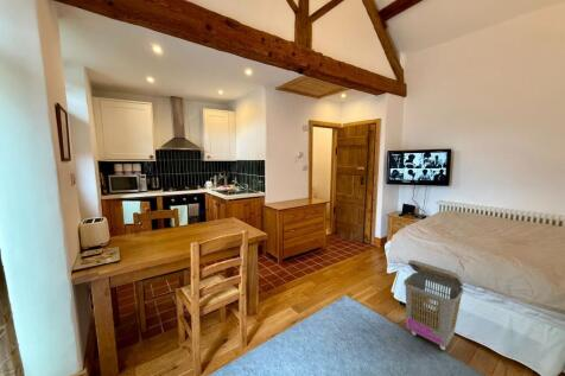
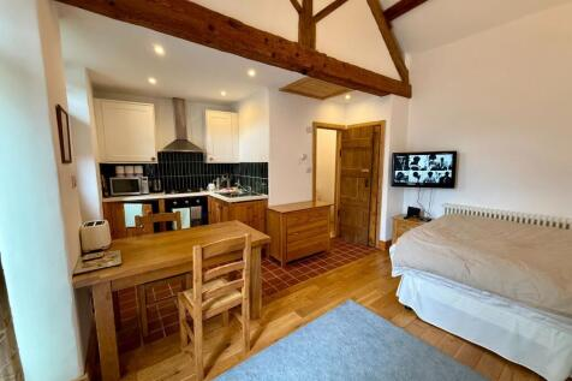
- laundry basket [402,259,464,352]
